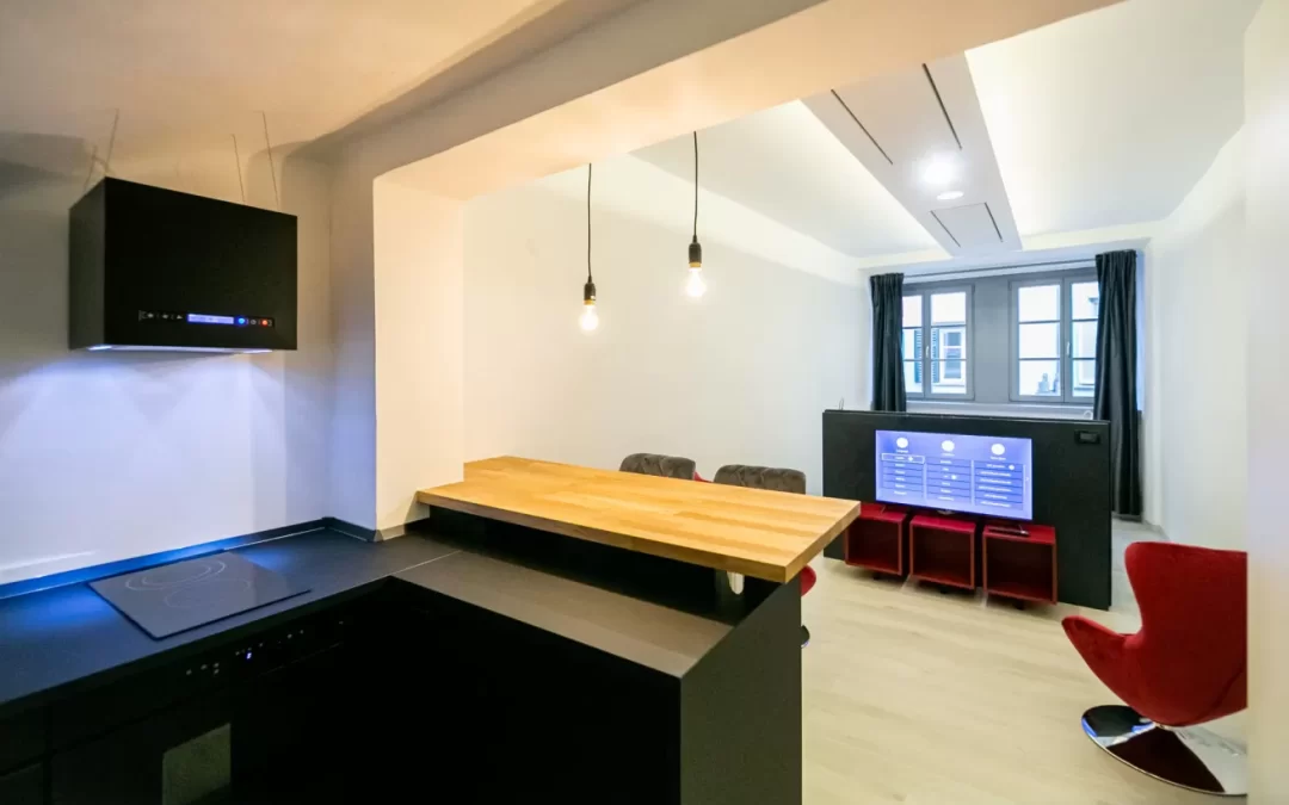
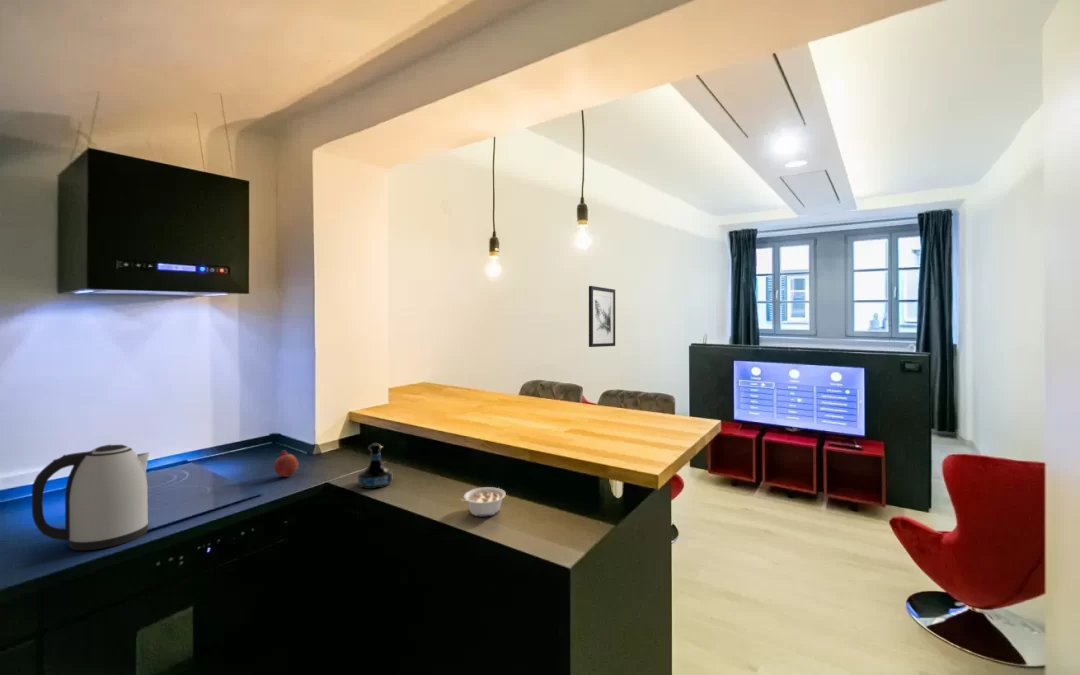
+ kettle [31,444,150,551]
+ legume [459,486,507,518]
+ fruit [273,449,300,478]
+ tequila bottle [357,442,393,490]
+ wall art [588,285,616,348]
